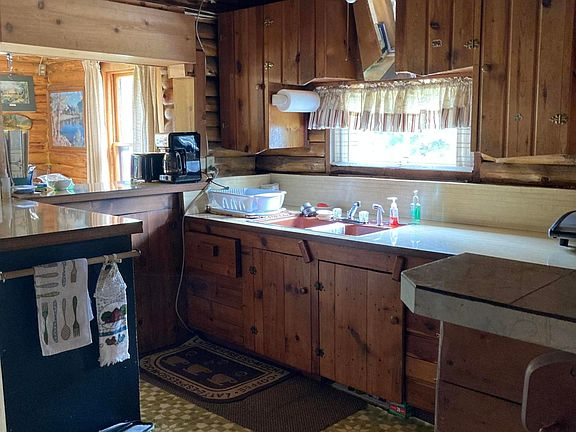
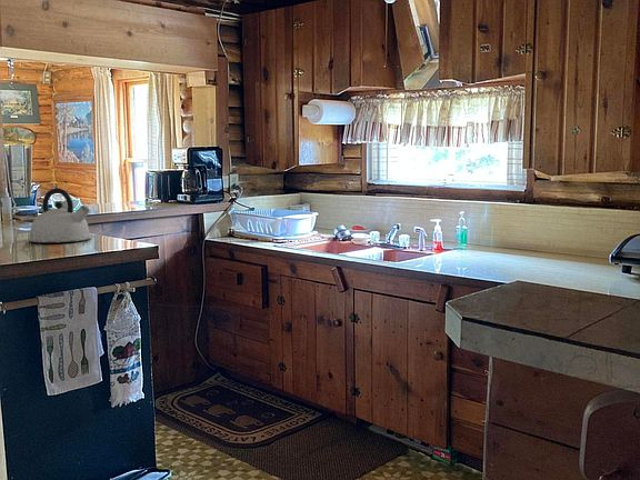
+ kettle [28,187,92,243]
